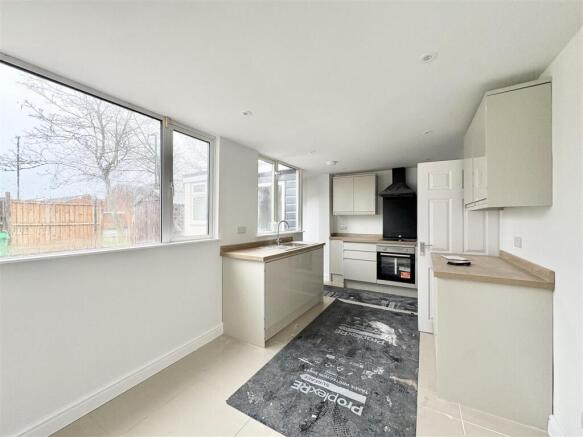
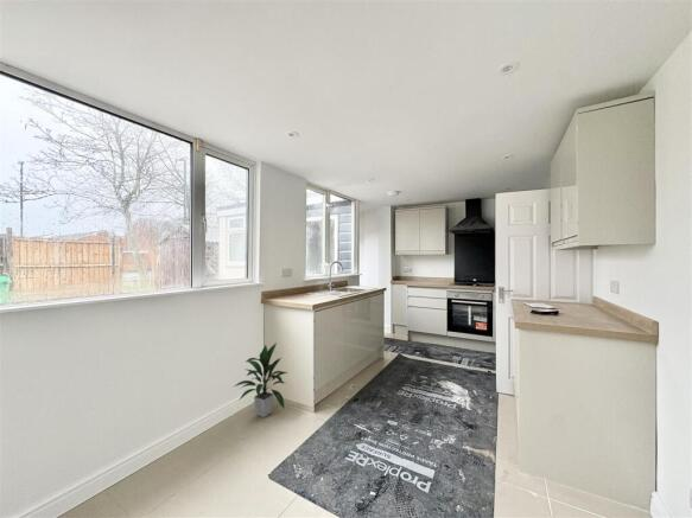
+ indoor plant [234,341,288,418]
